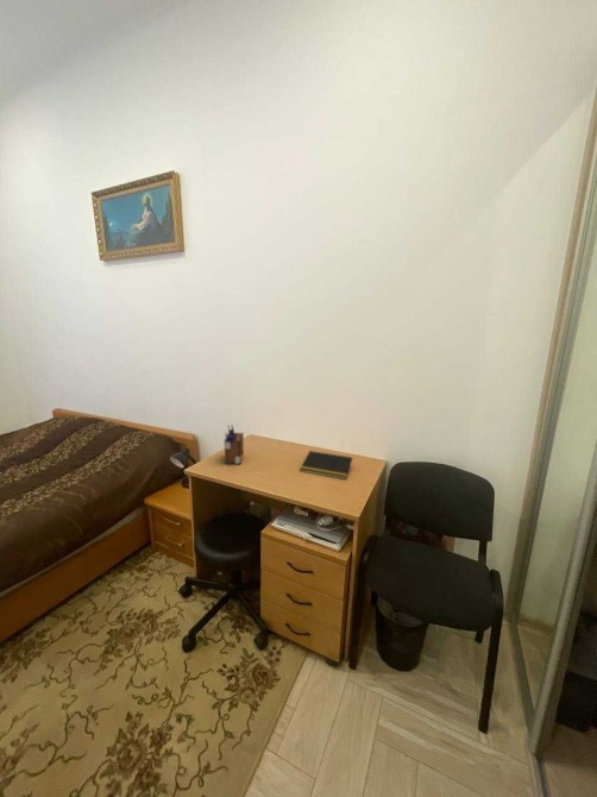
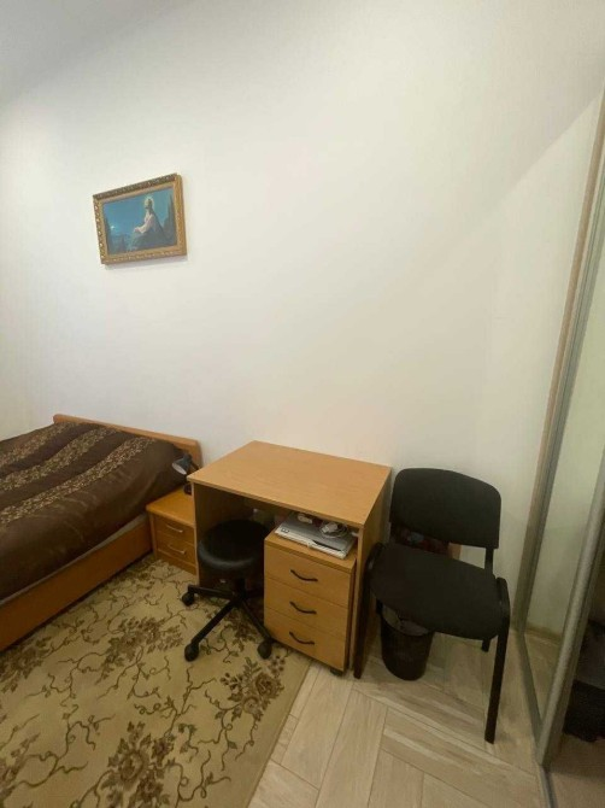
- desk organizer [224,423,245,465]
- notepad [298,450,353,481]
